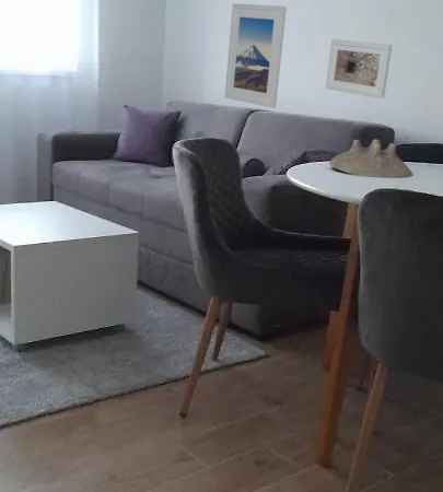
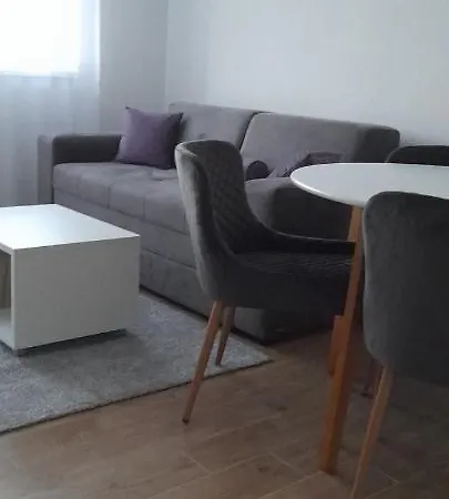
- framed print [325,38,393,99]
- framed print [223,2,288,109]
- bowl [328,139,413,179]
